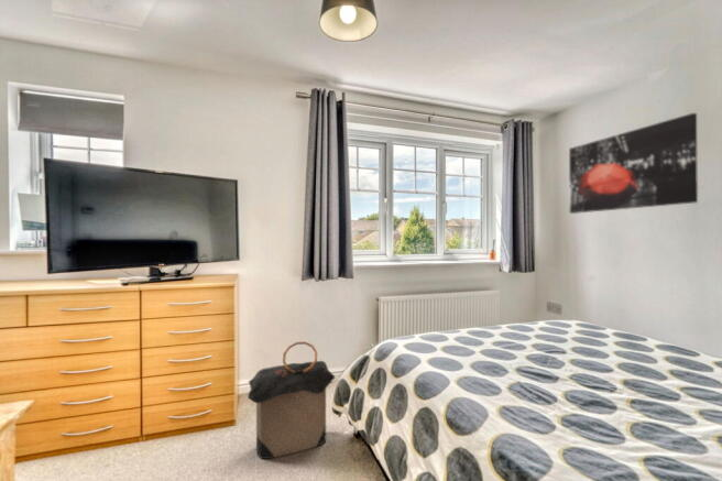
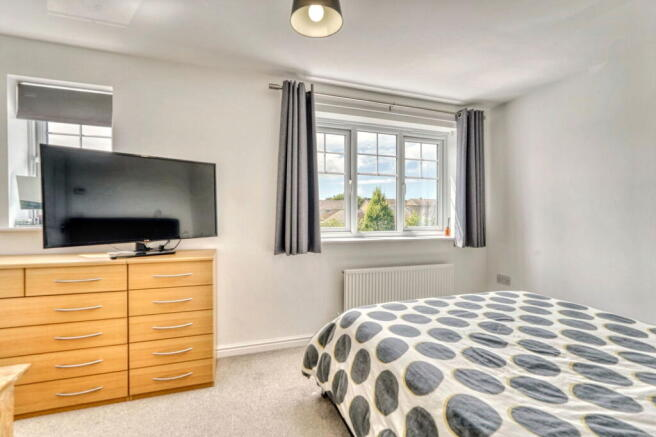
- wall art [568,112,699,215]
- laundry hamper [247,340,336,460]
